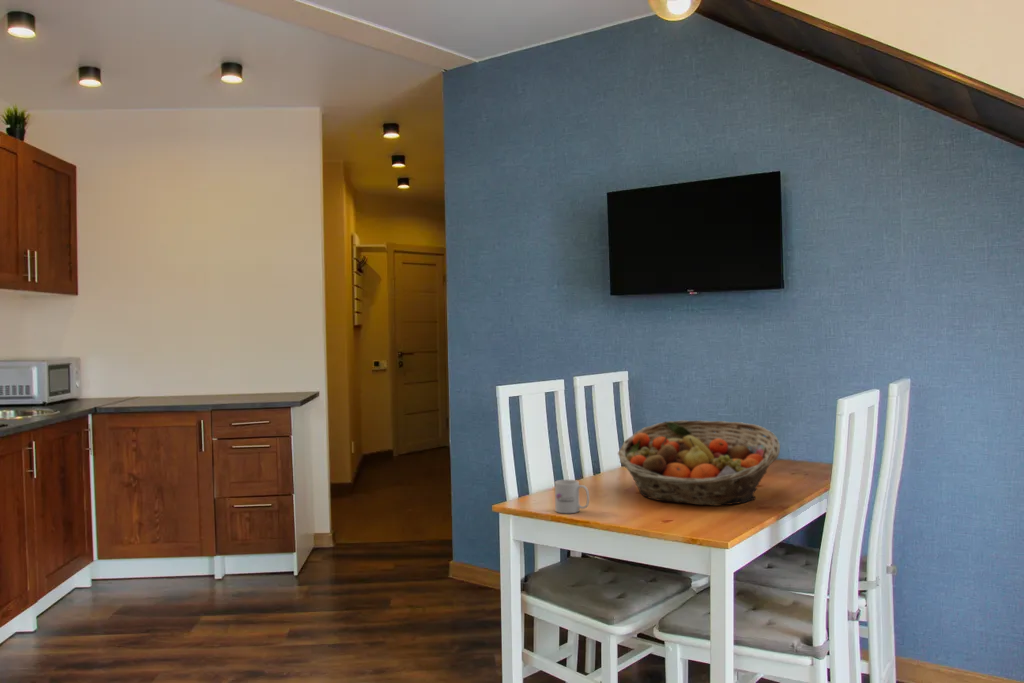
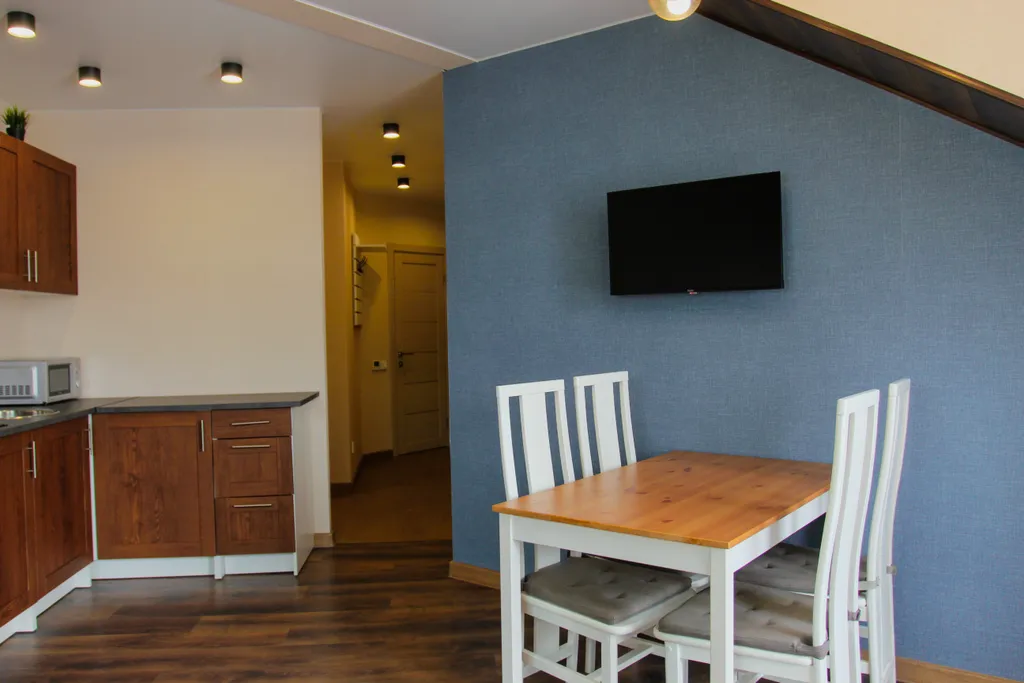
- mug [554,479,590,514]
- fruit basket [617,419,781,507]
